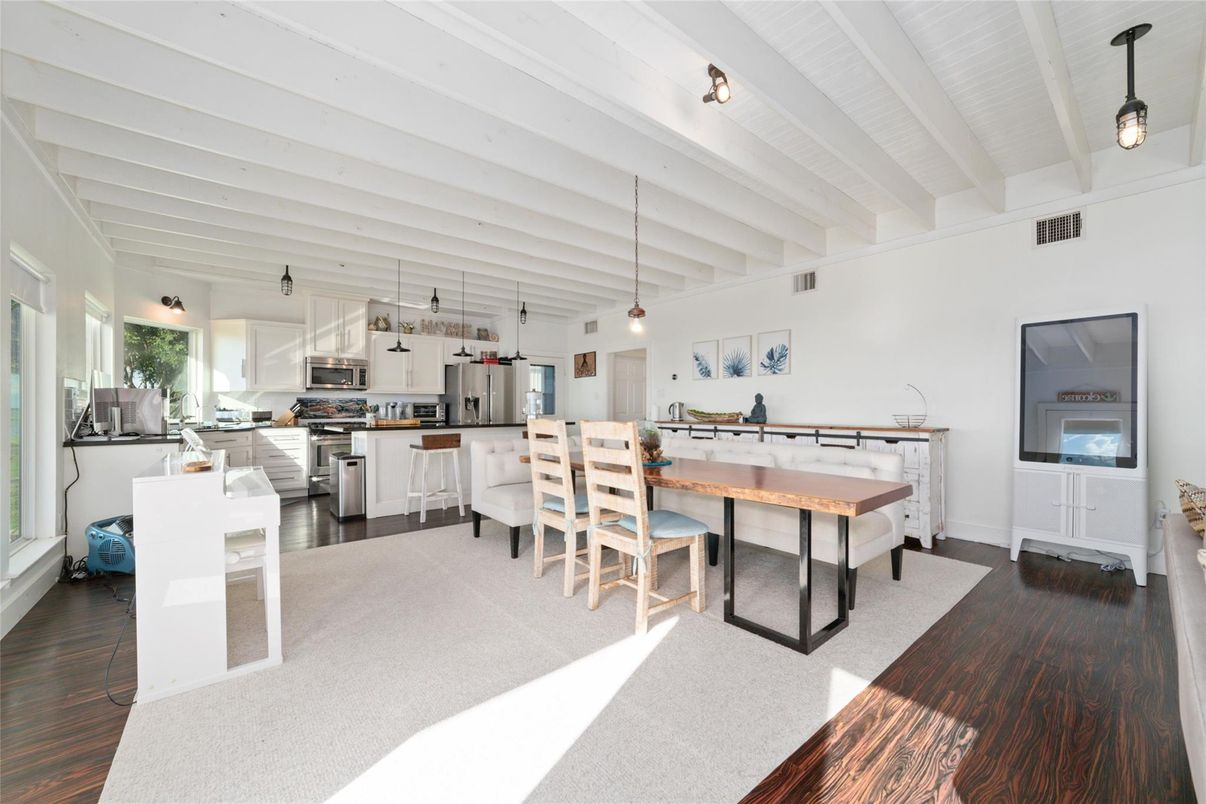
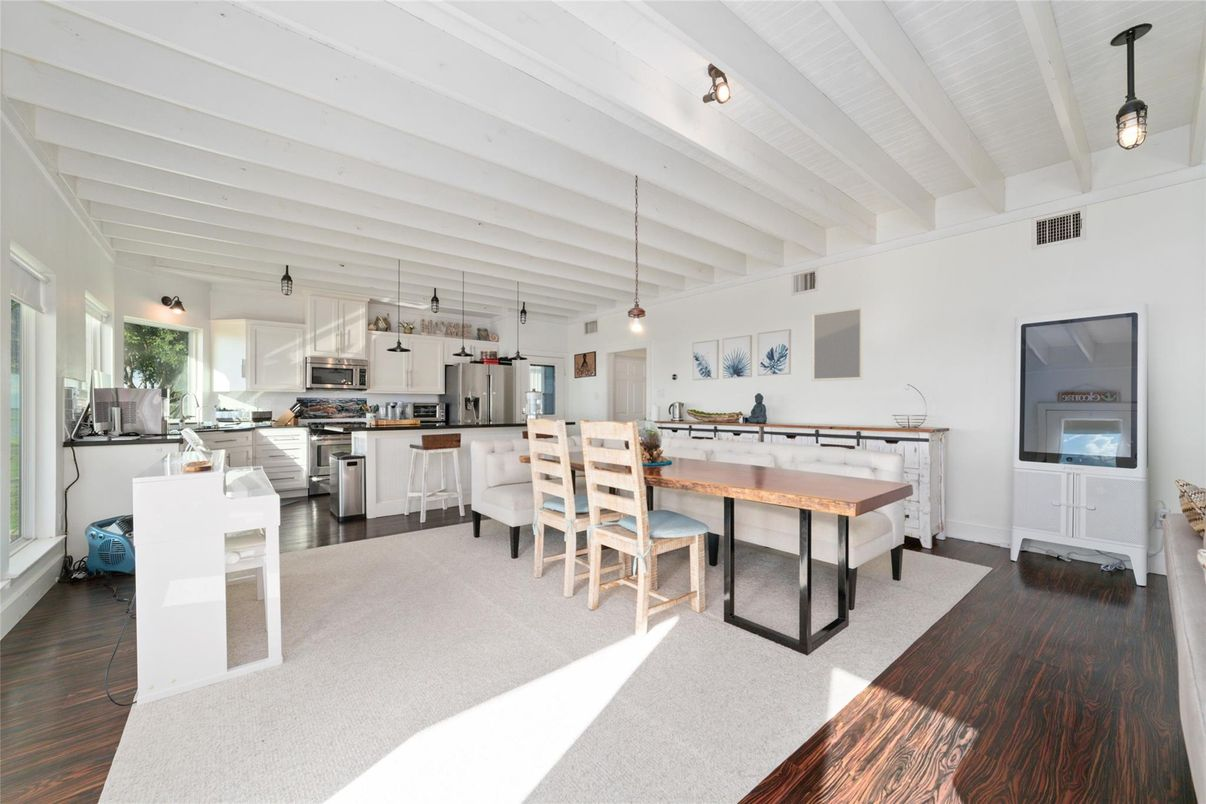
+ home mirror [811,306,864,382]
